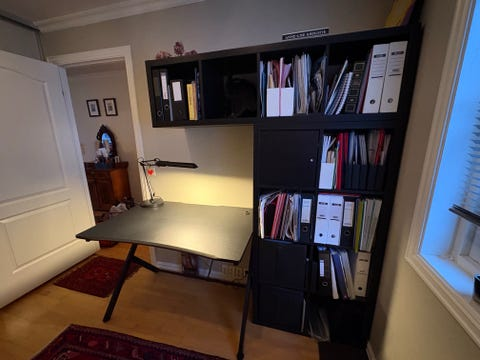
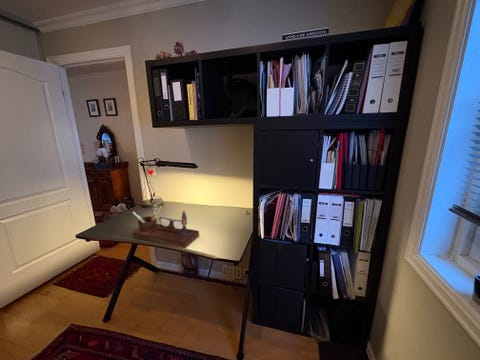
+ desk organizer [132,205,200,249]
